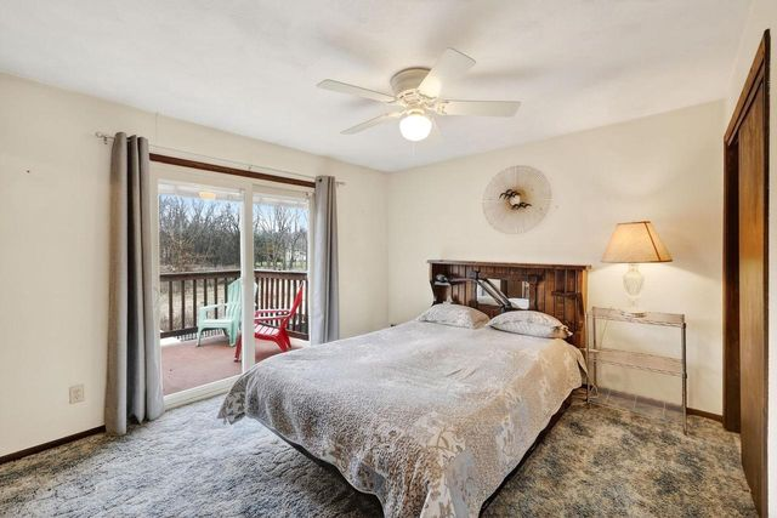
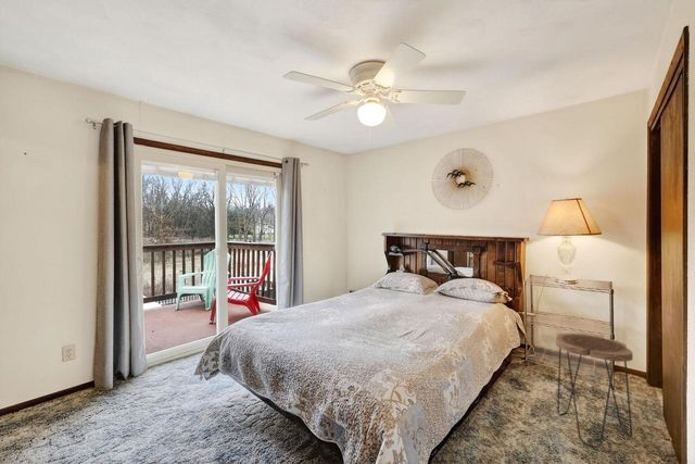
+ side table [555,333,634,449]
